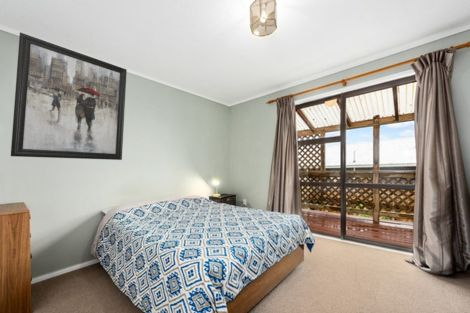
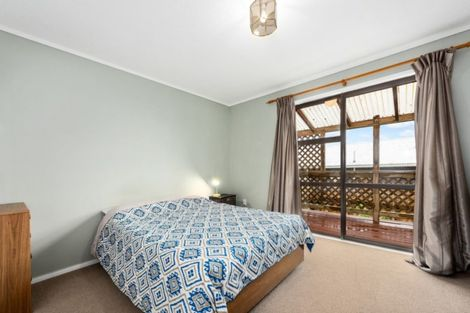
- wall art [10,32,128,161]
